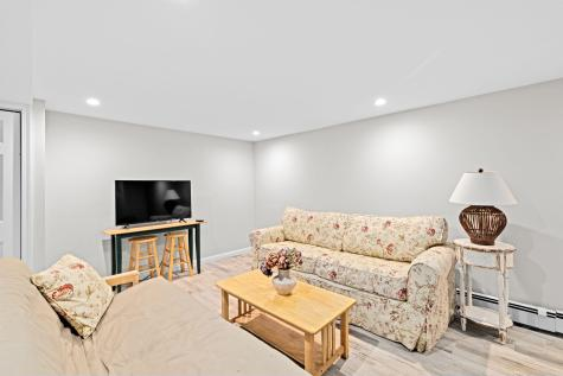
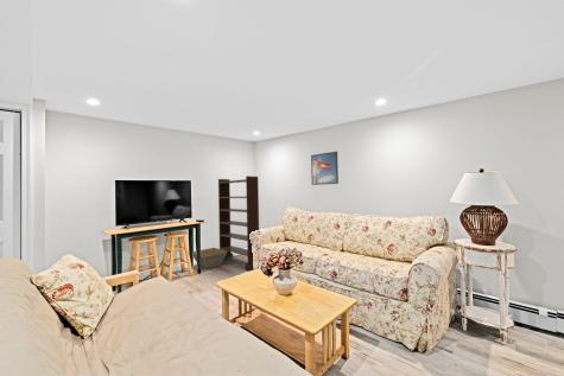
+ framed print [310,151,340,186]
+ bookshelf [217,176,260,270]
+ basket [192,247,227,270]
